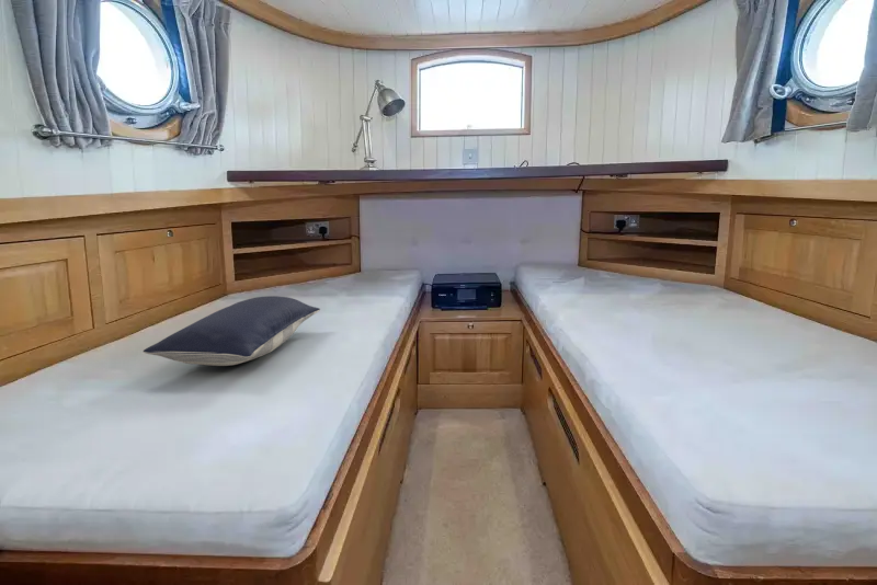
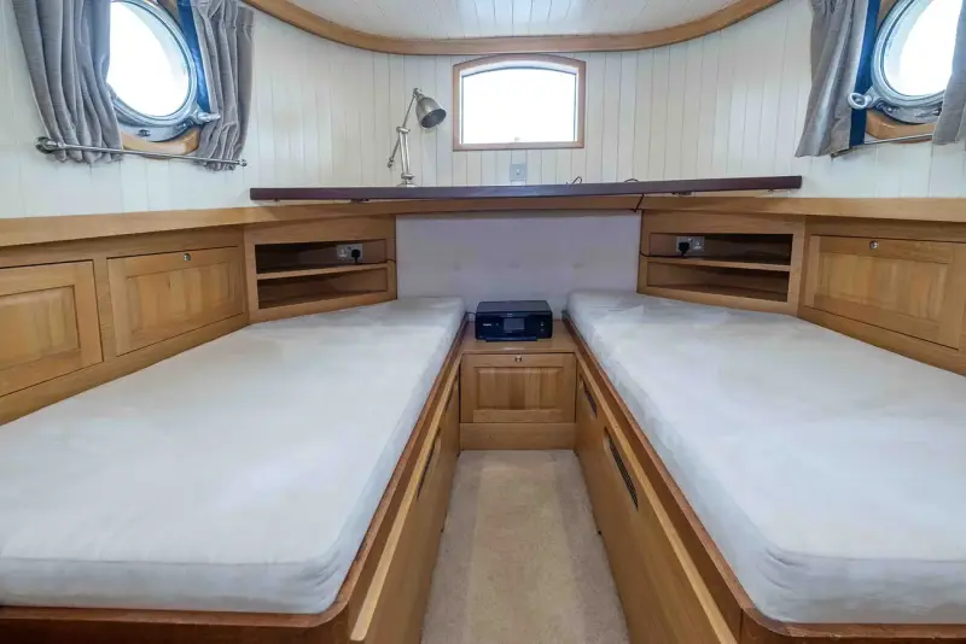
- pillow [143,295,321,367]
